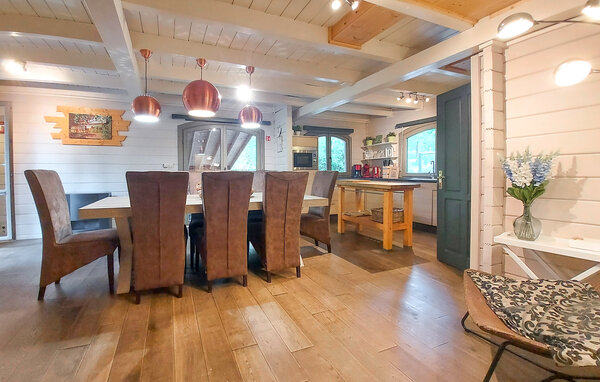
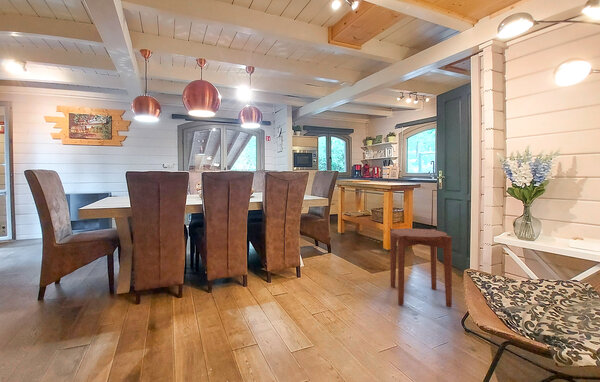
+ side table [389,228,453,308]
